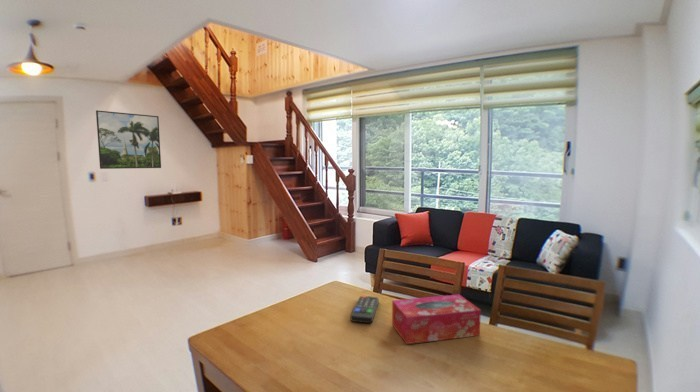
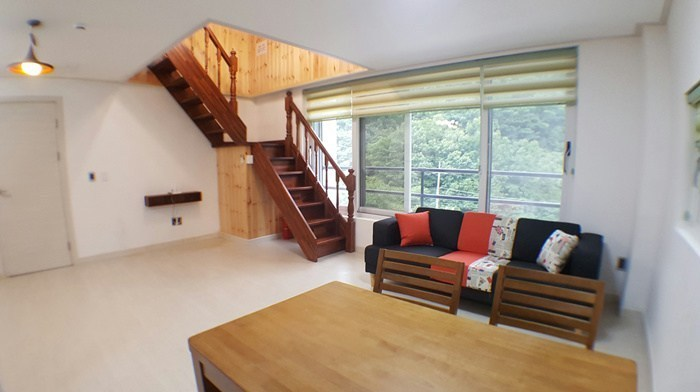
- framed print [95,109,162,170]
- remote control [350,295,380,324]
- tissue box [391,294,482,345]
